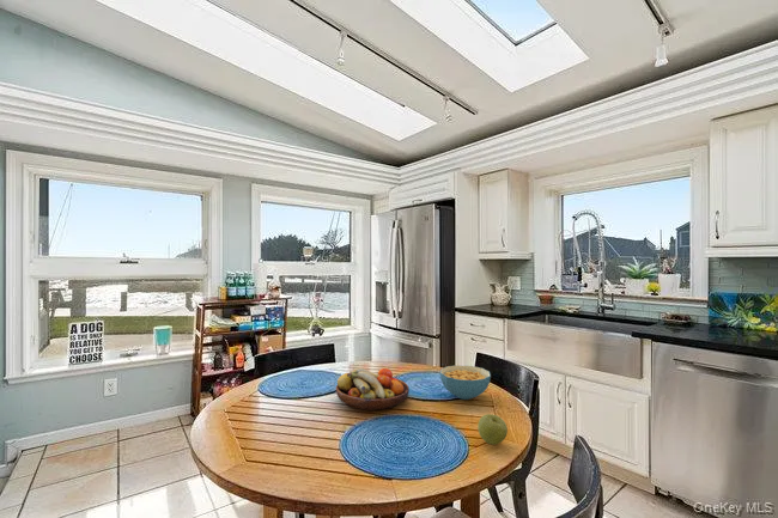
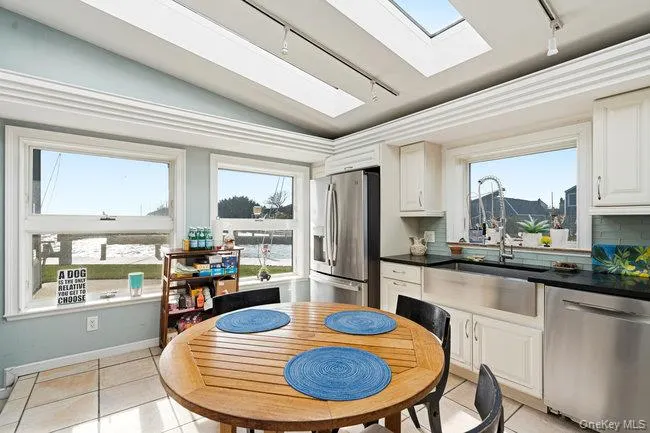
- fruit bowl [335,367,411,412]
- apple [476,413,509,446]
- cereal bowl [439,364,492,401]
